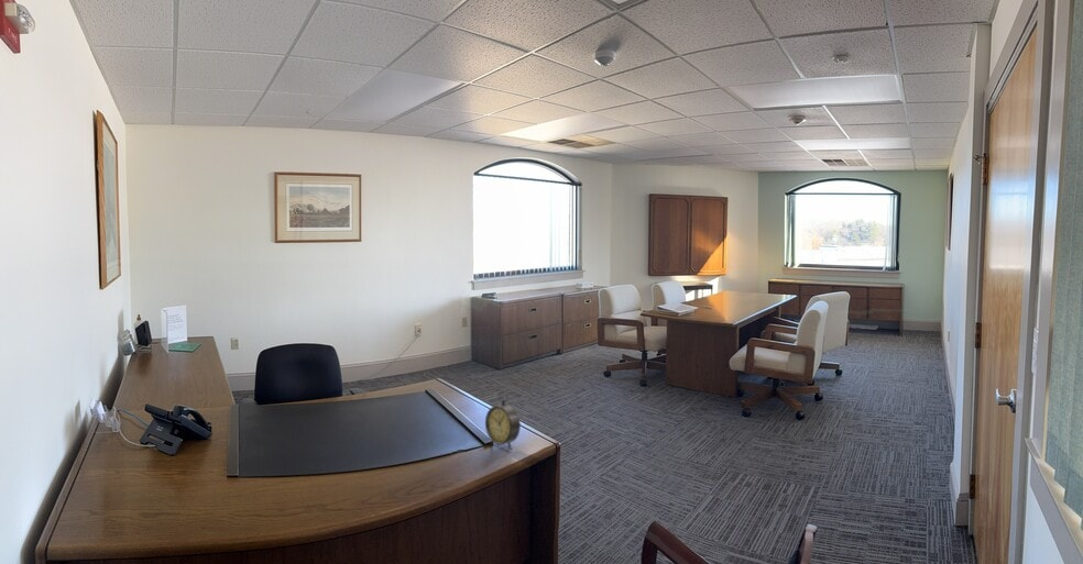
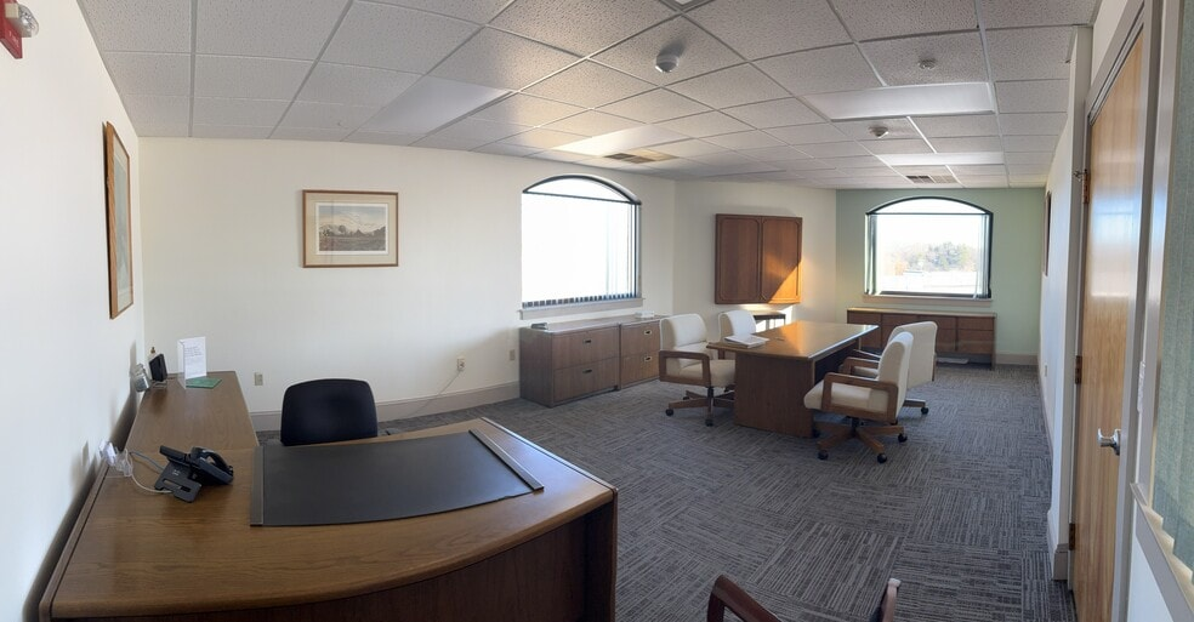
- alarm clock [484,389,522,452]
